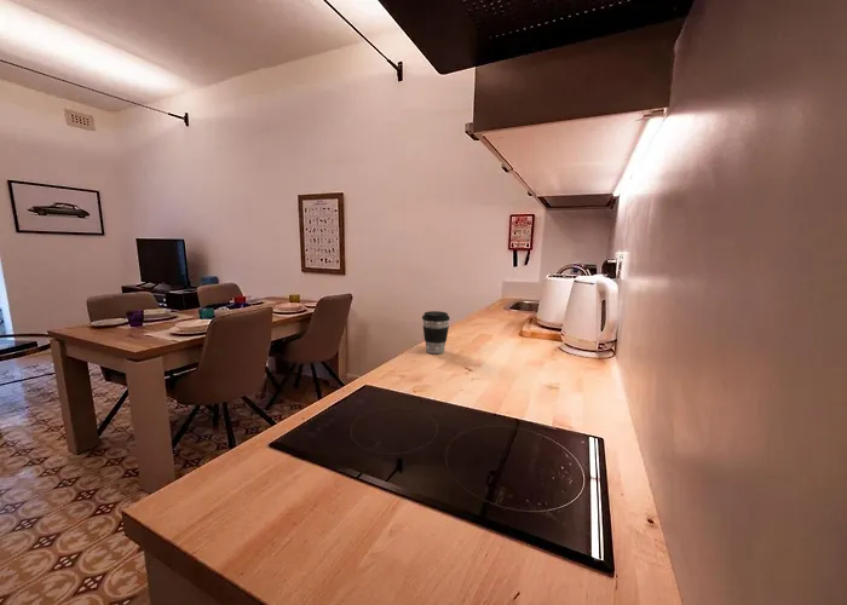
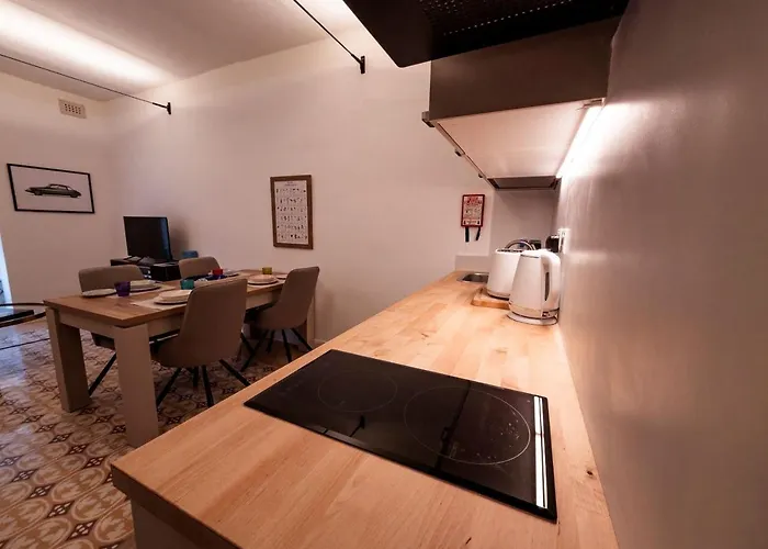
- coffee cup [421,310,451,355]
